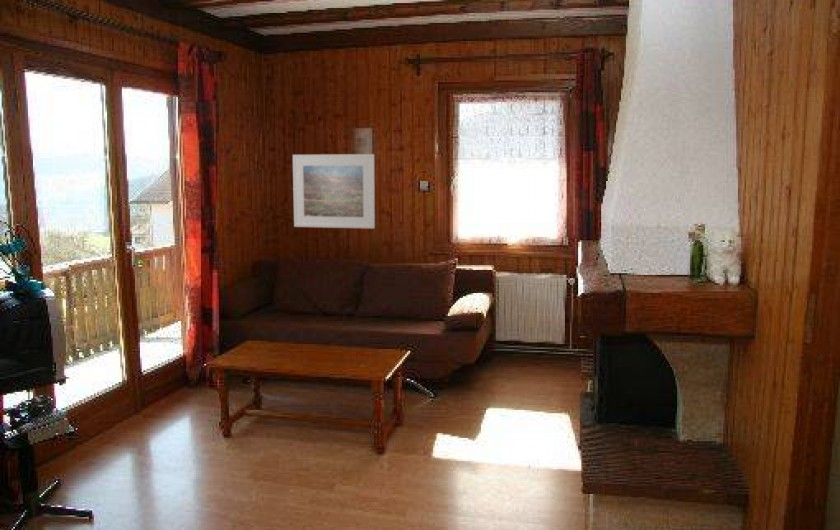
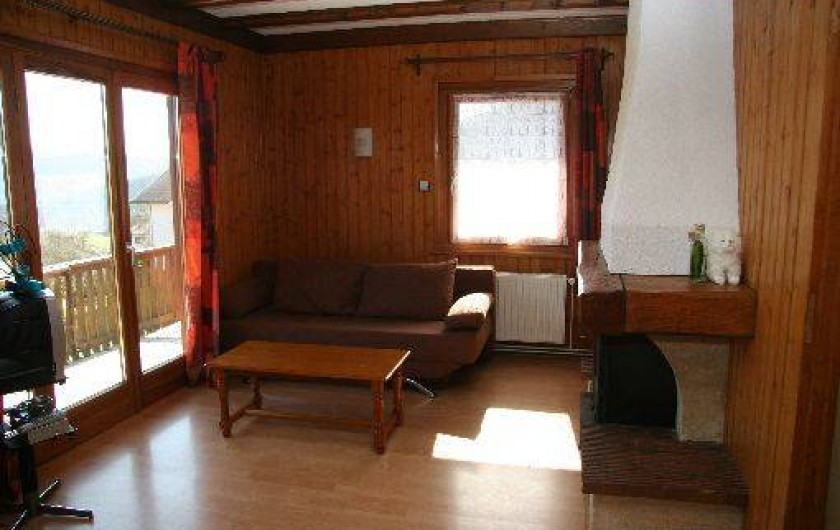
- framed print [292,153,376,230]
